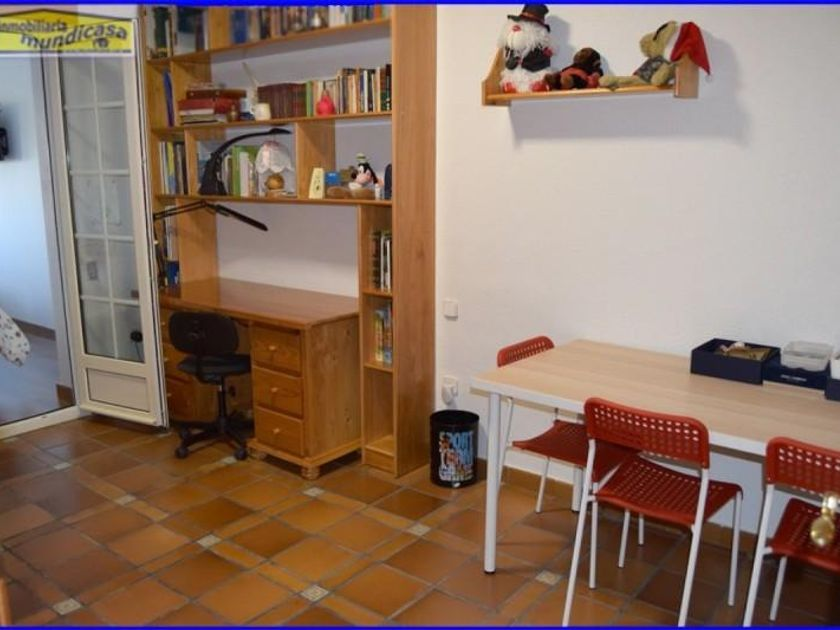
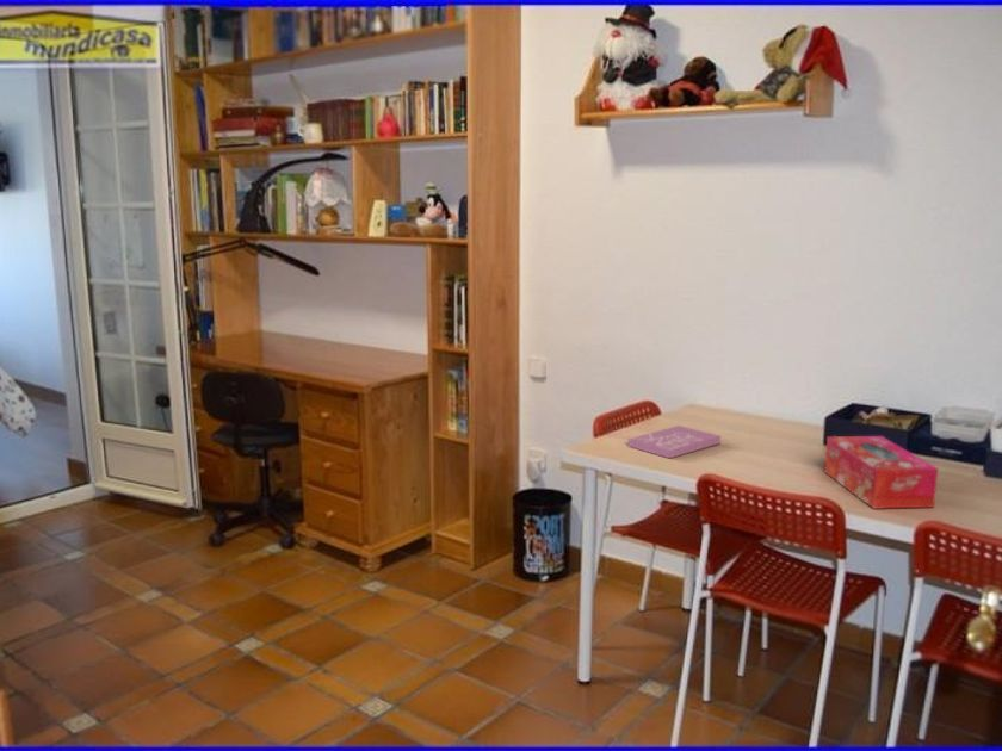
+ tissue box [823,435,939,510]
+ book [627,424,722,459]
